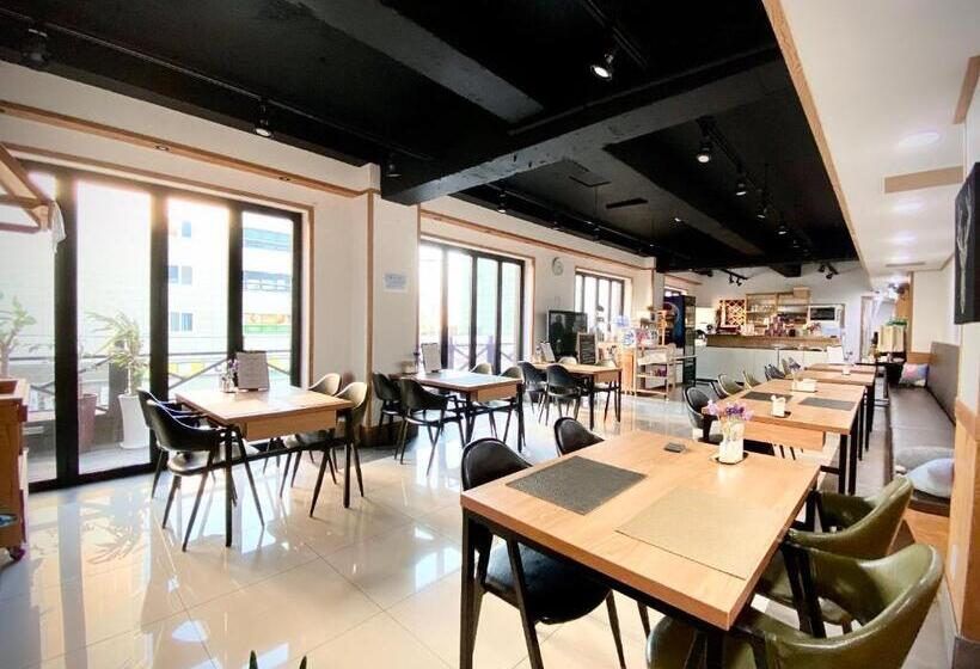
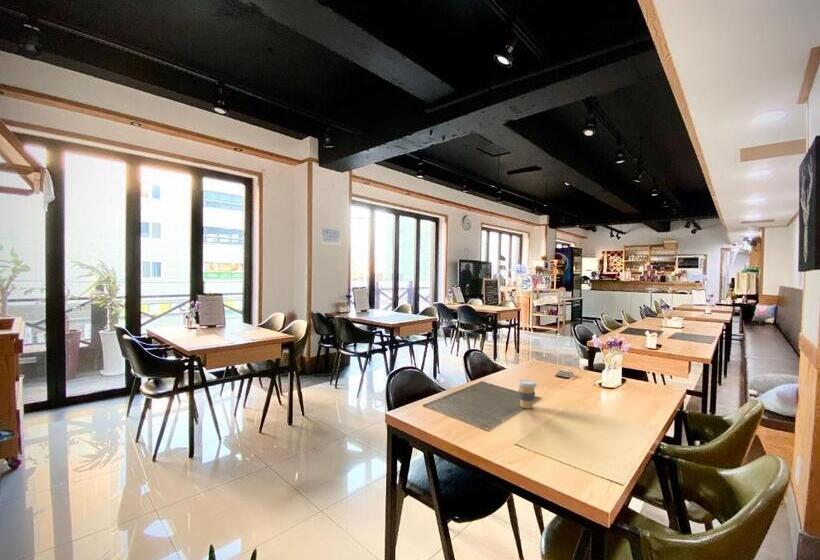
+ coffee cup [516,378,538,410]
